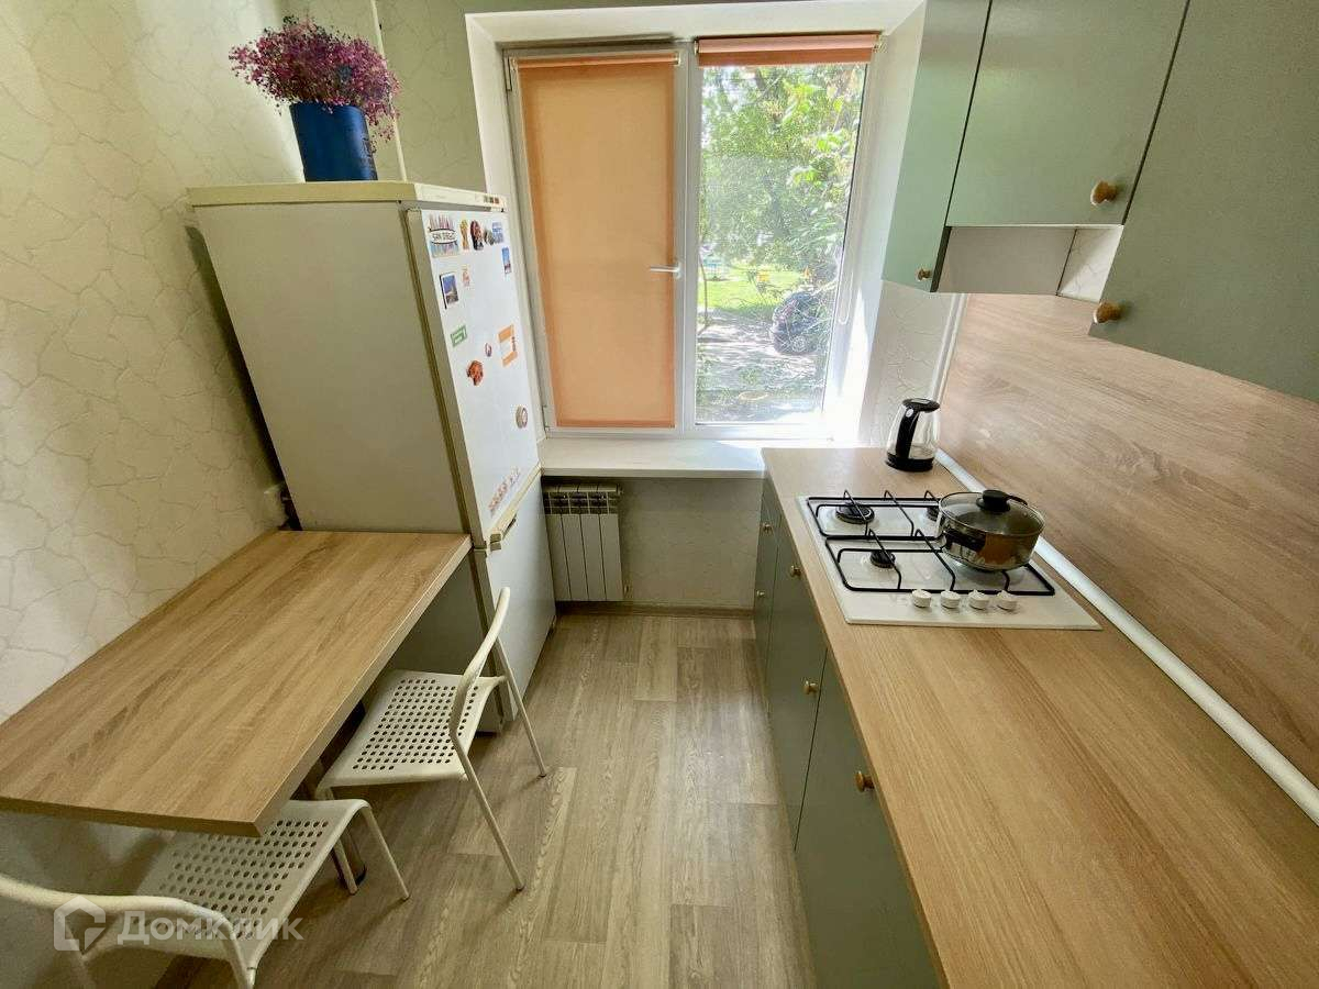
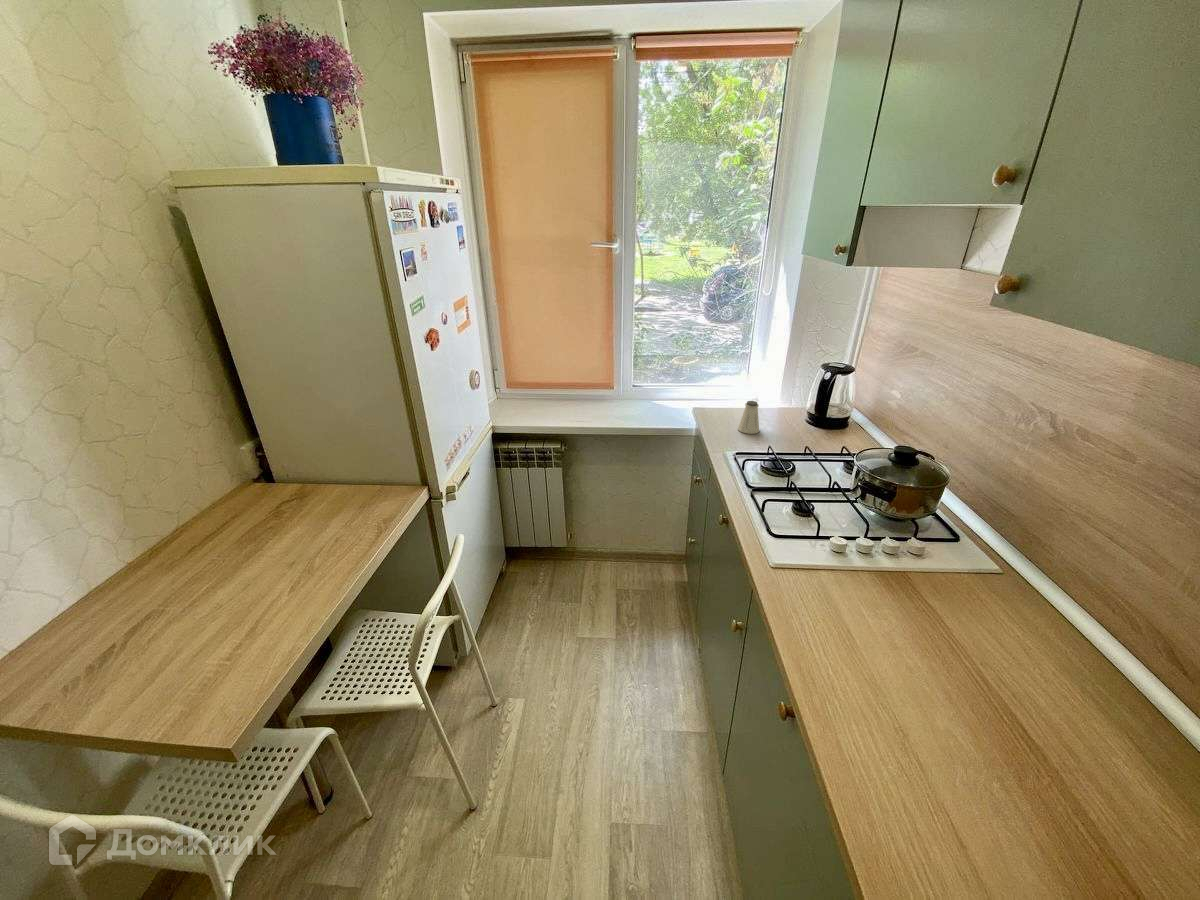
+ saltshaker [737,400,760,435]
